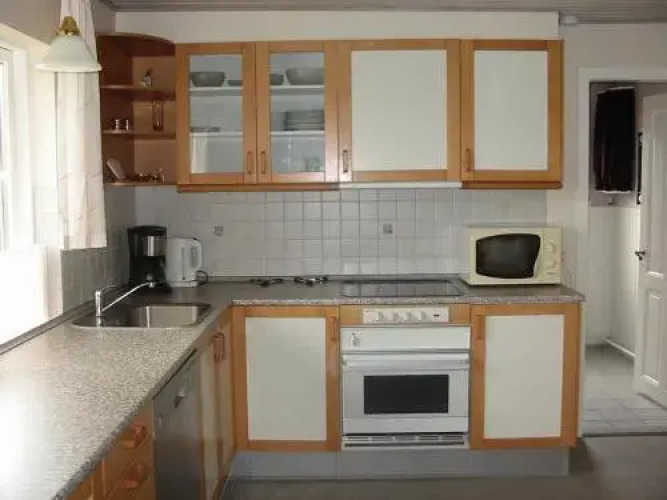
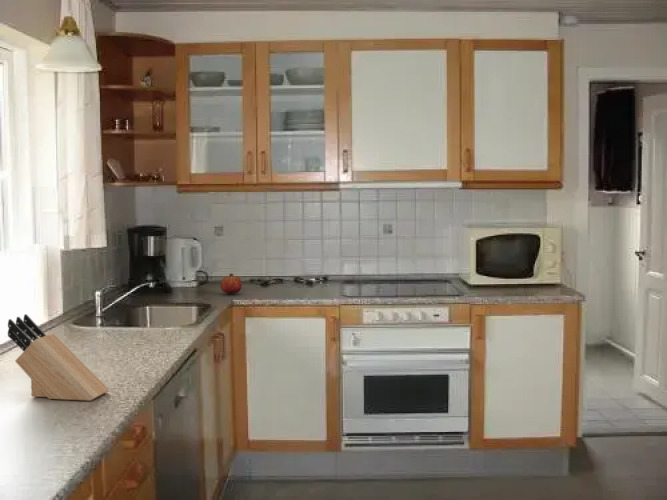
+ fruit [220,273,243,295]
+ knife block [7,313,110,402]
